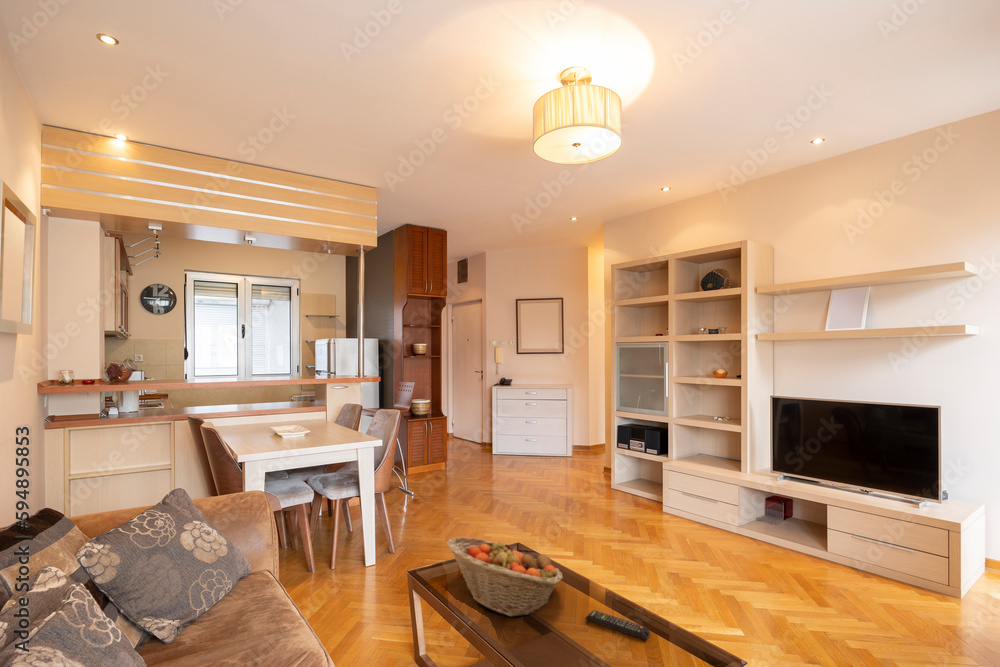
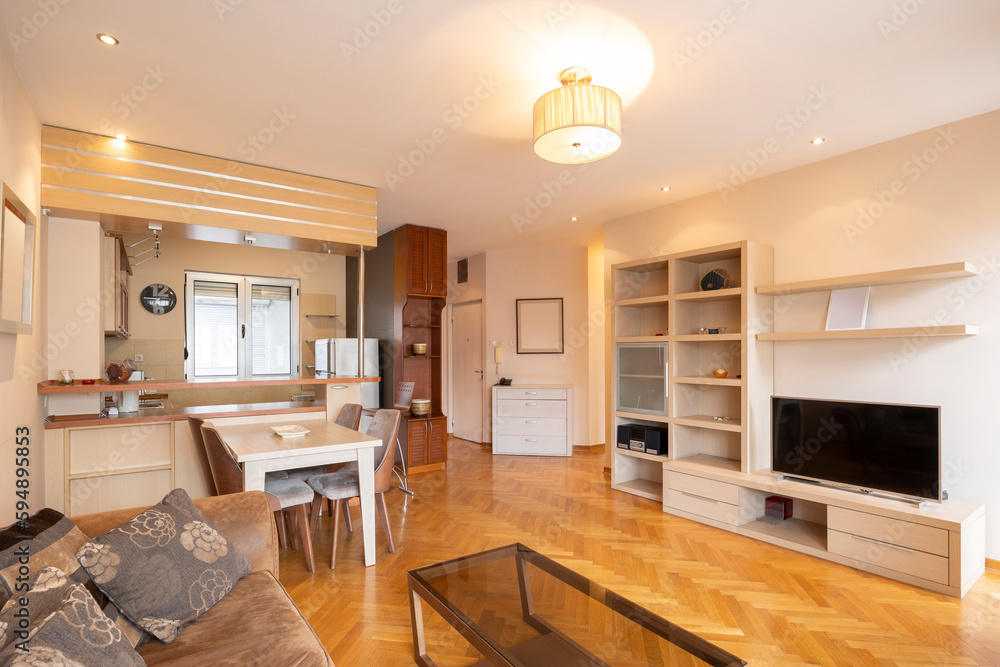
- fruit basket [446,536,564,618]
- remote control [584,609,651,641]
